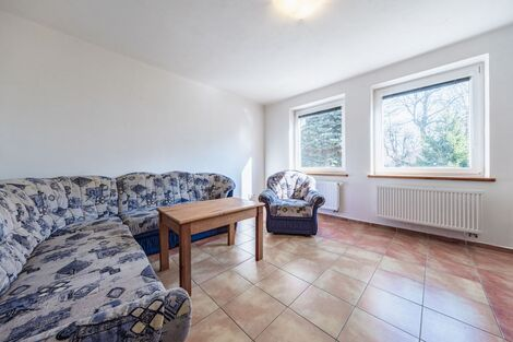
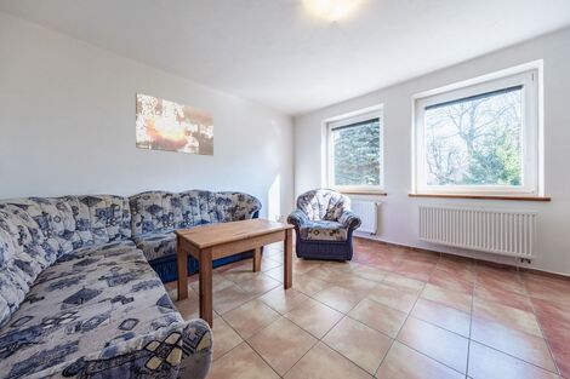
+ wall art [135,92,215,156]
